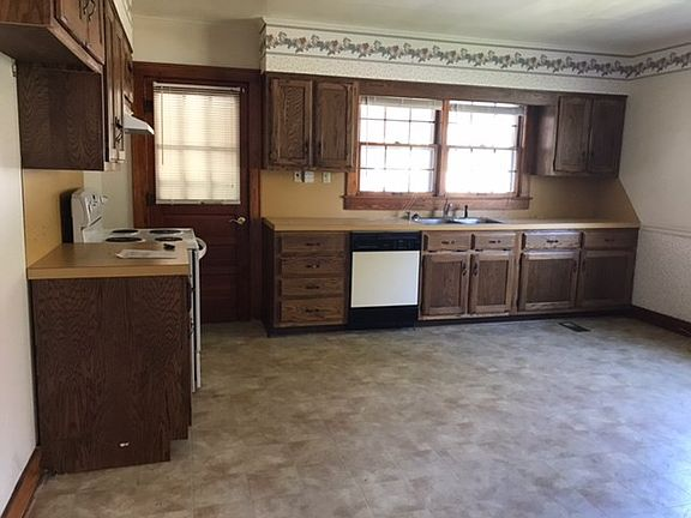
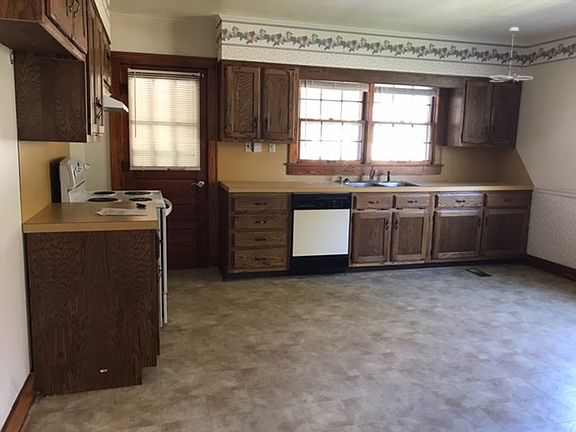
+ ceiling light fixture [488,26,534,83]
